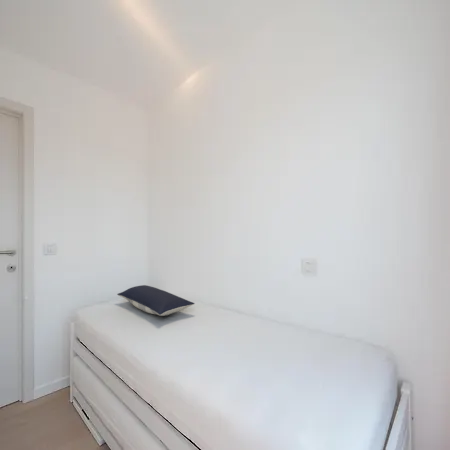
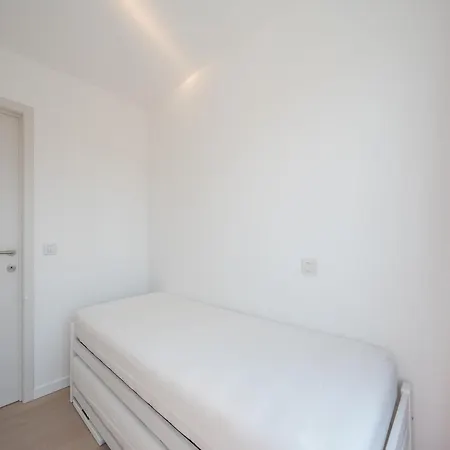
- pillow [116,284,196,317]
